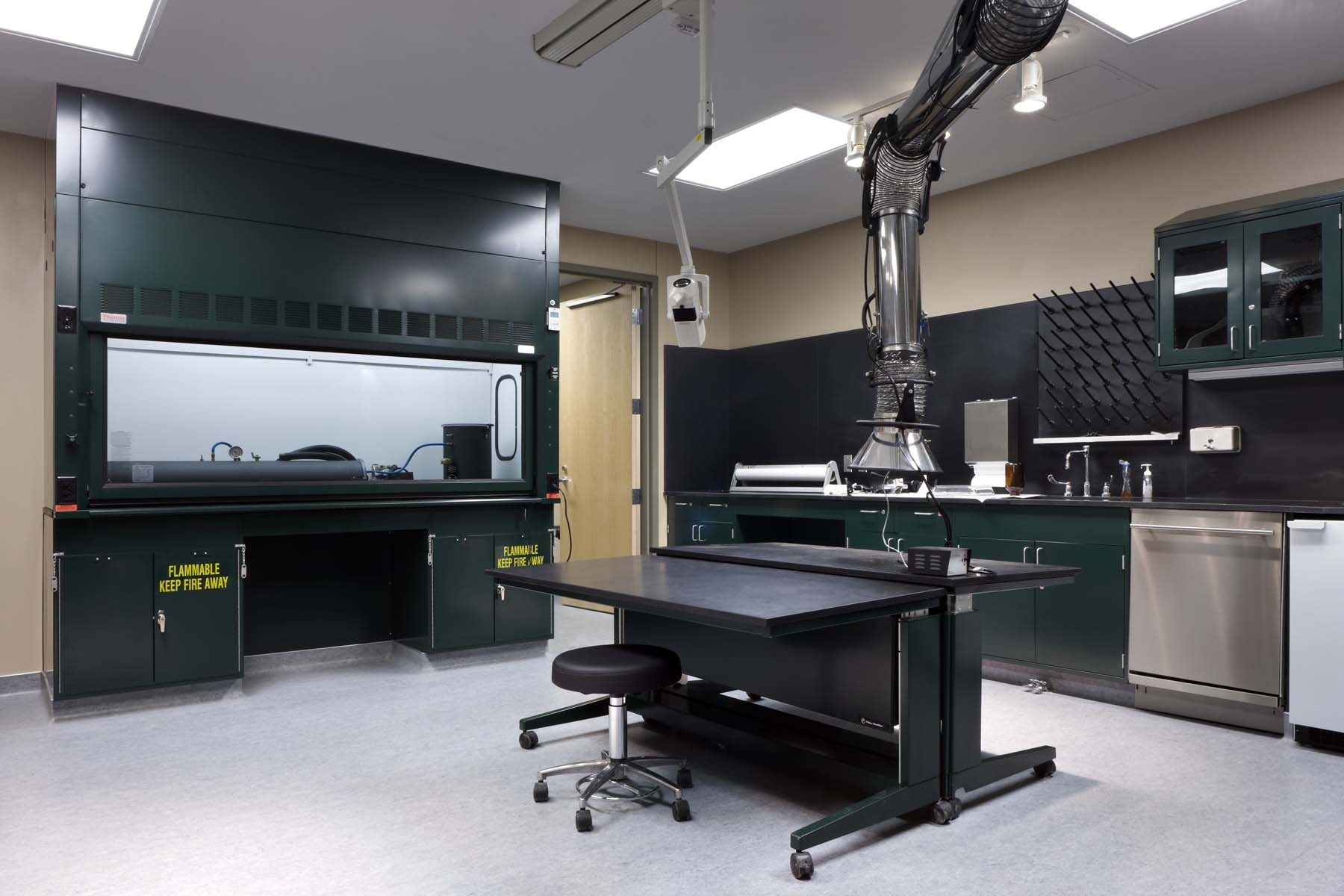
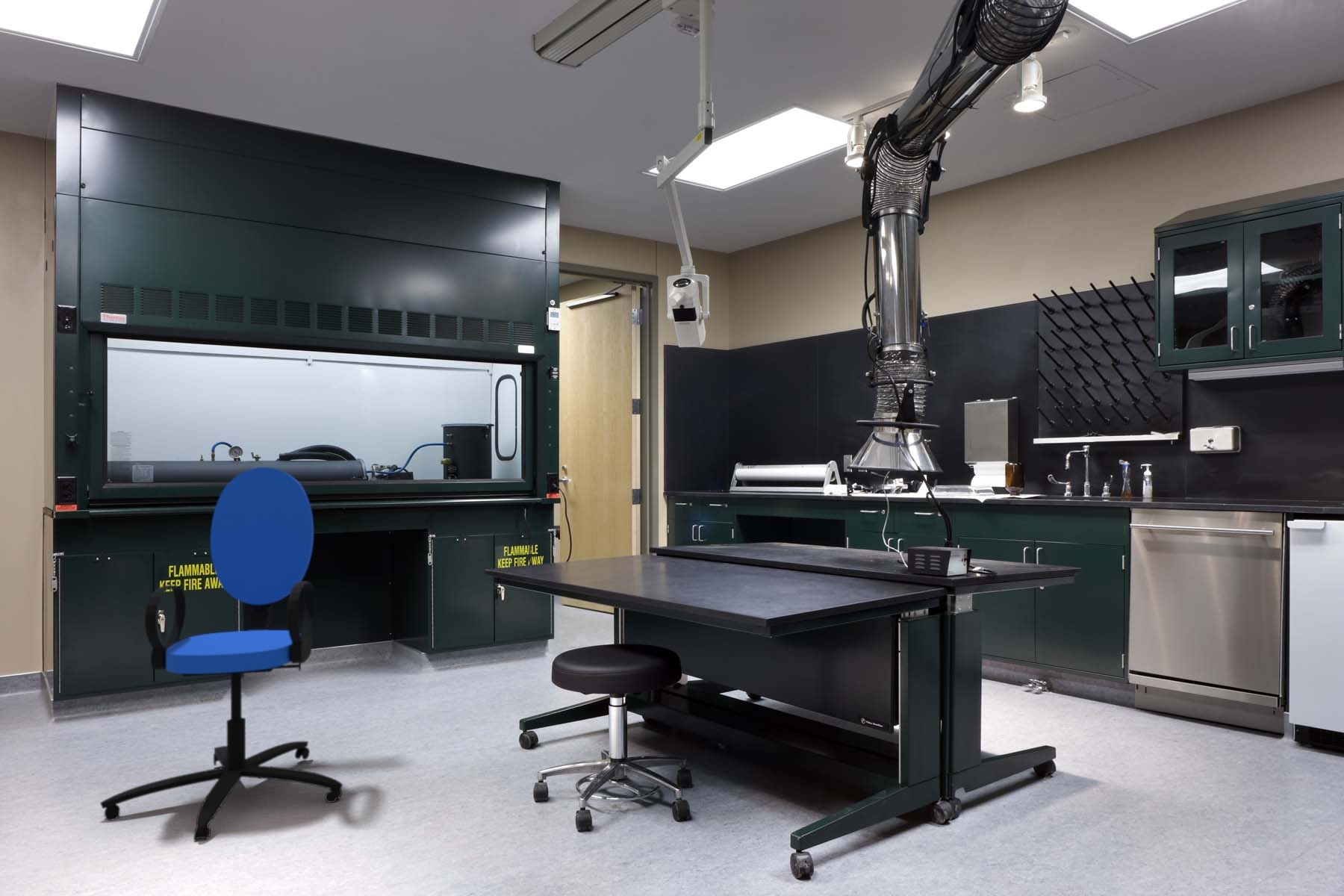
+ office chair [99,467,343,842]
